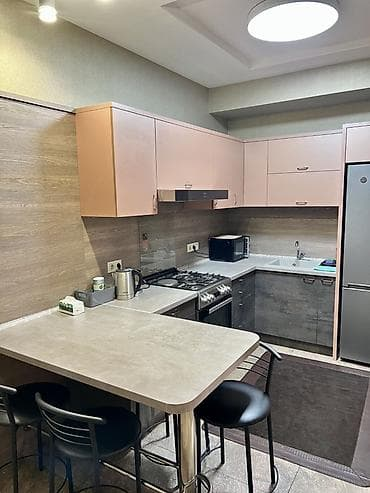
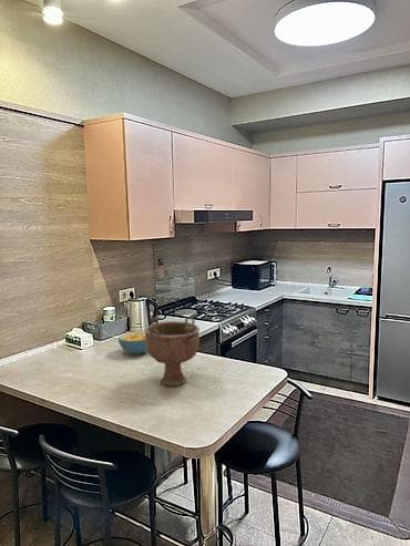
+ decorative bowl [144,313,201,387]
+ cereal bowl [117,330,147,356]
